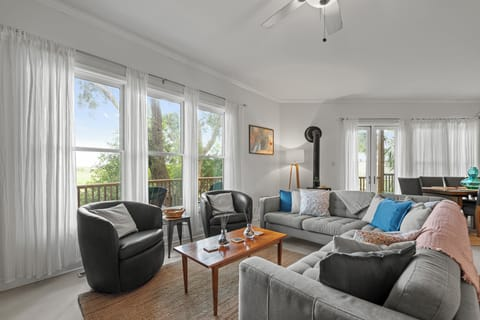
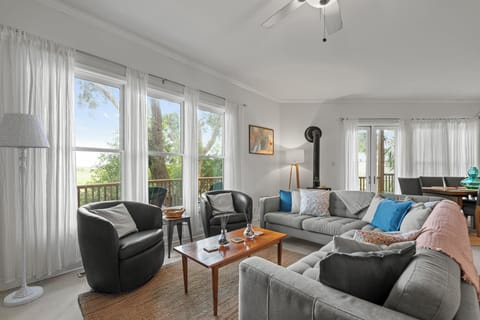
+ floor lamp [0,112,51,308]
